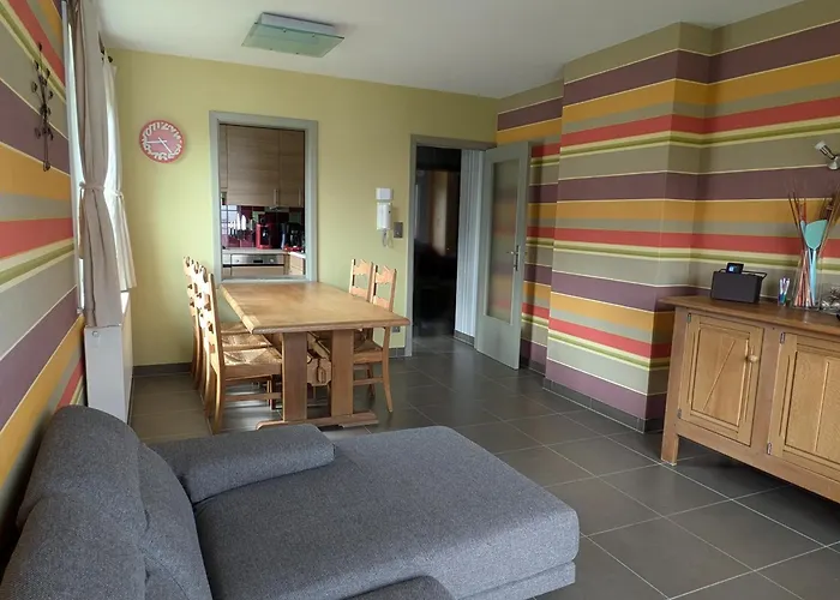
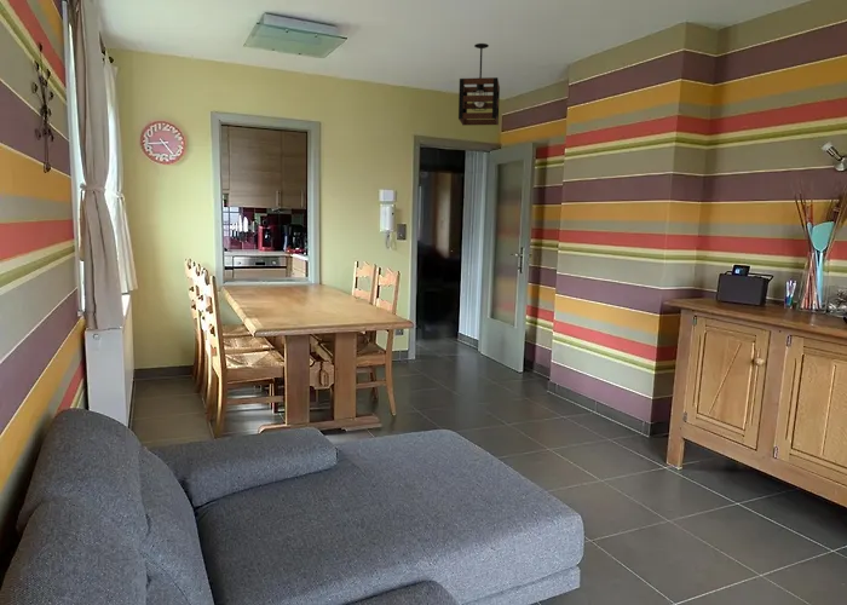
+ pendant light [457,42,501,127]
